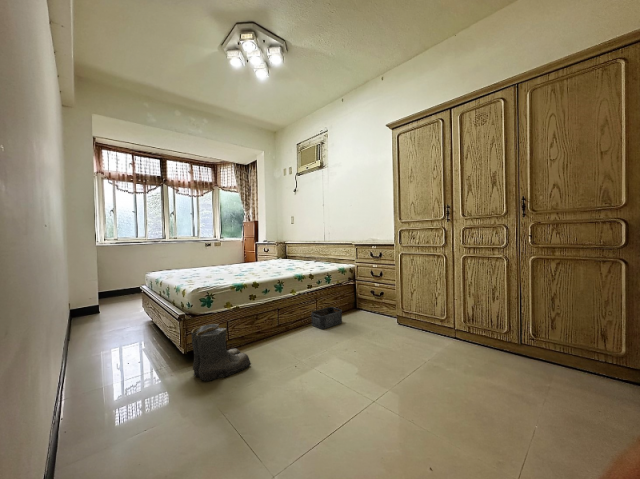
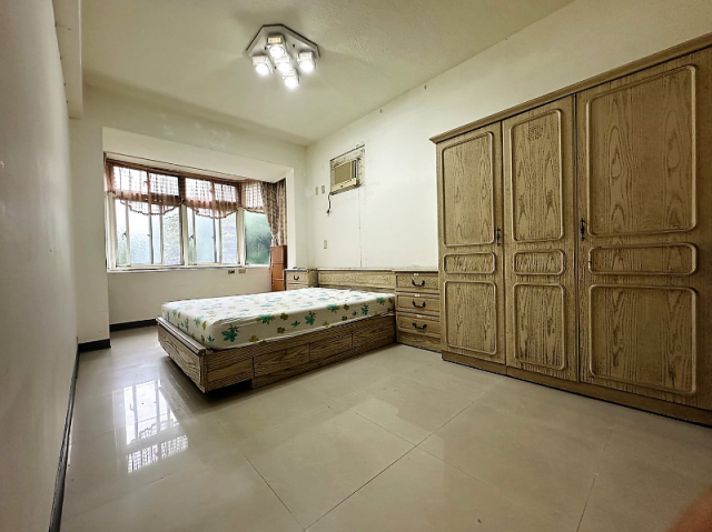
- boots [190,323,252,382]
- storage bin [310,306,343,330]
